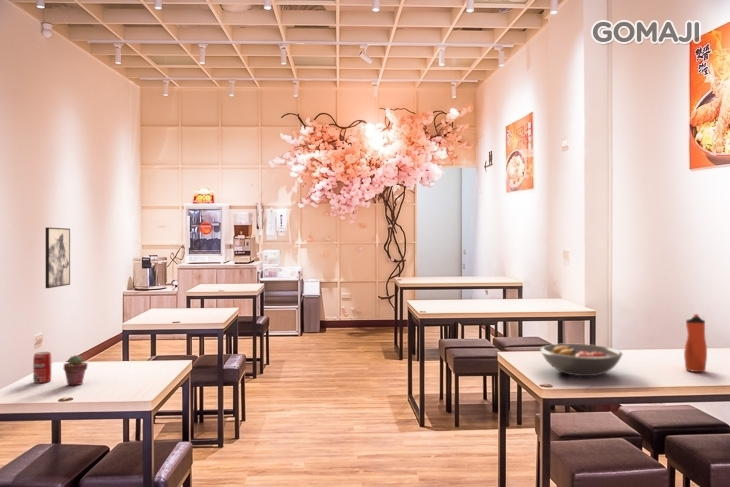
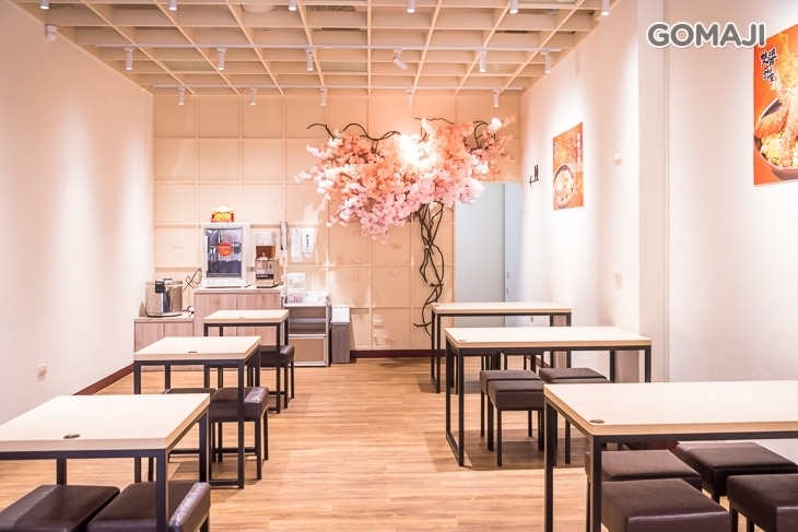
- beverage can [32,351,52,384]
- wall art [45,226,71,289]
- fruit bowl [539,343,624,377]
- potted succulent [63,354,89,387]
- water bottle [683,313,708,373]
